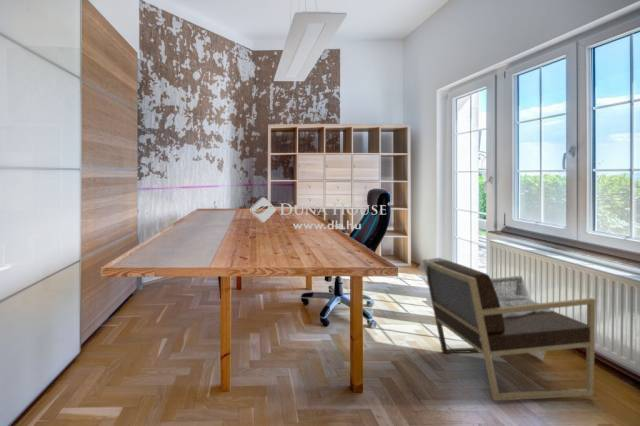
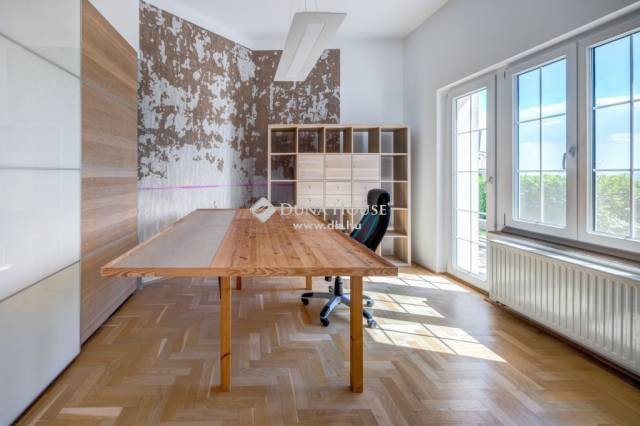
- armchair [416,257,597,402]
